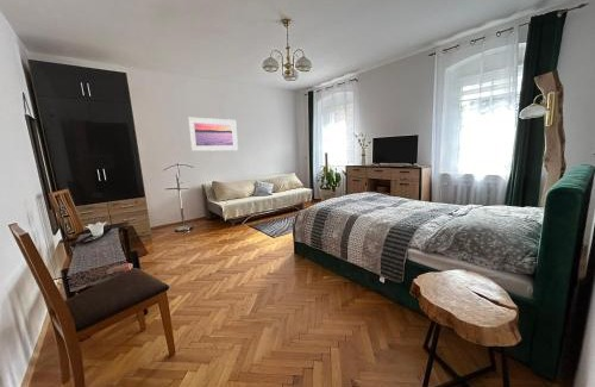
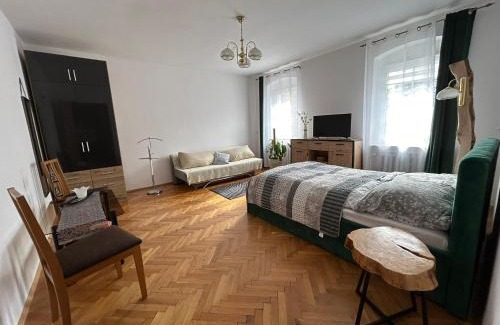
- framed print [187,117,239,152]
